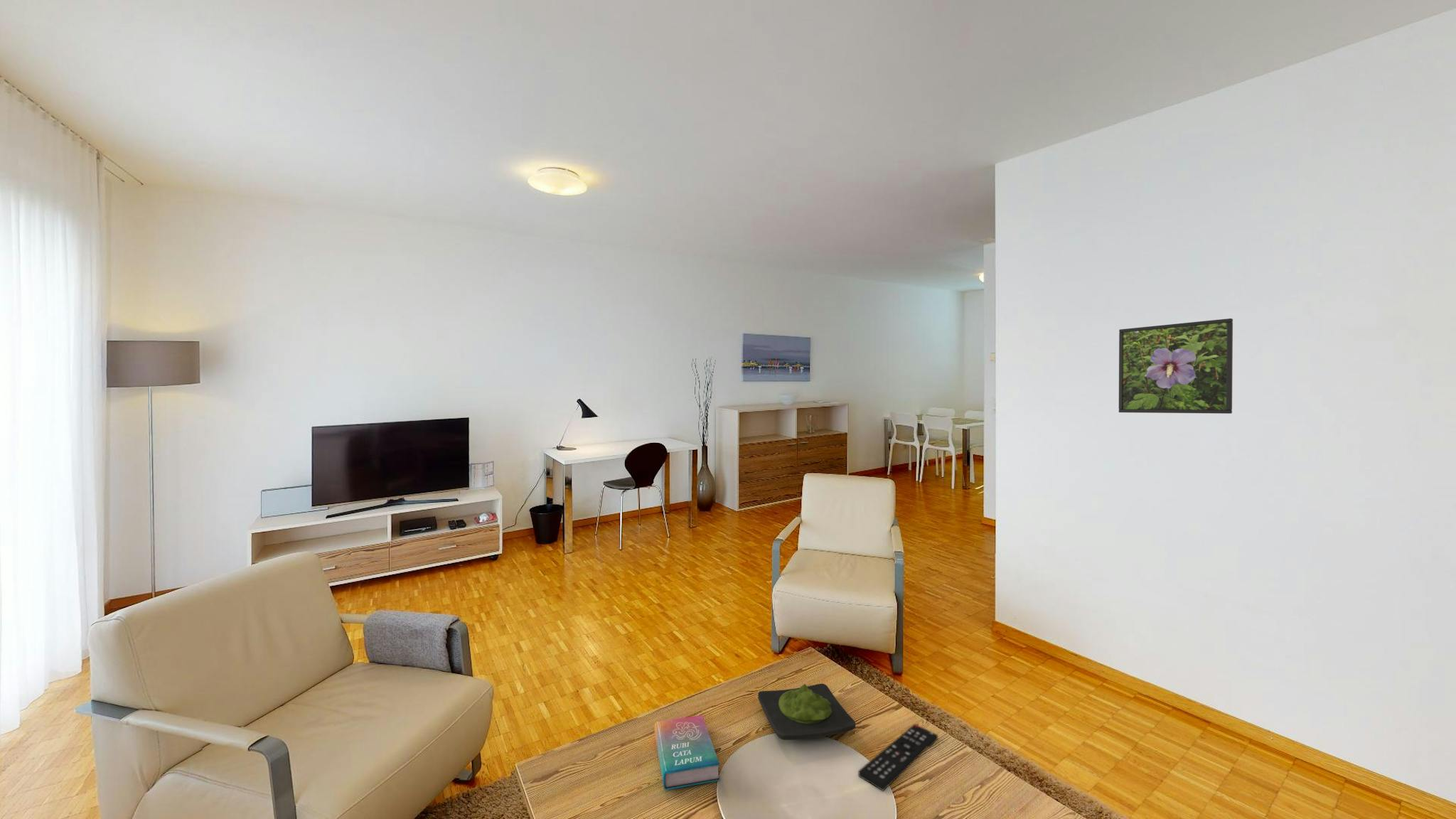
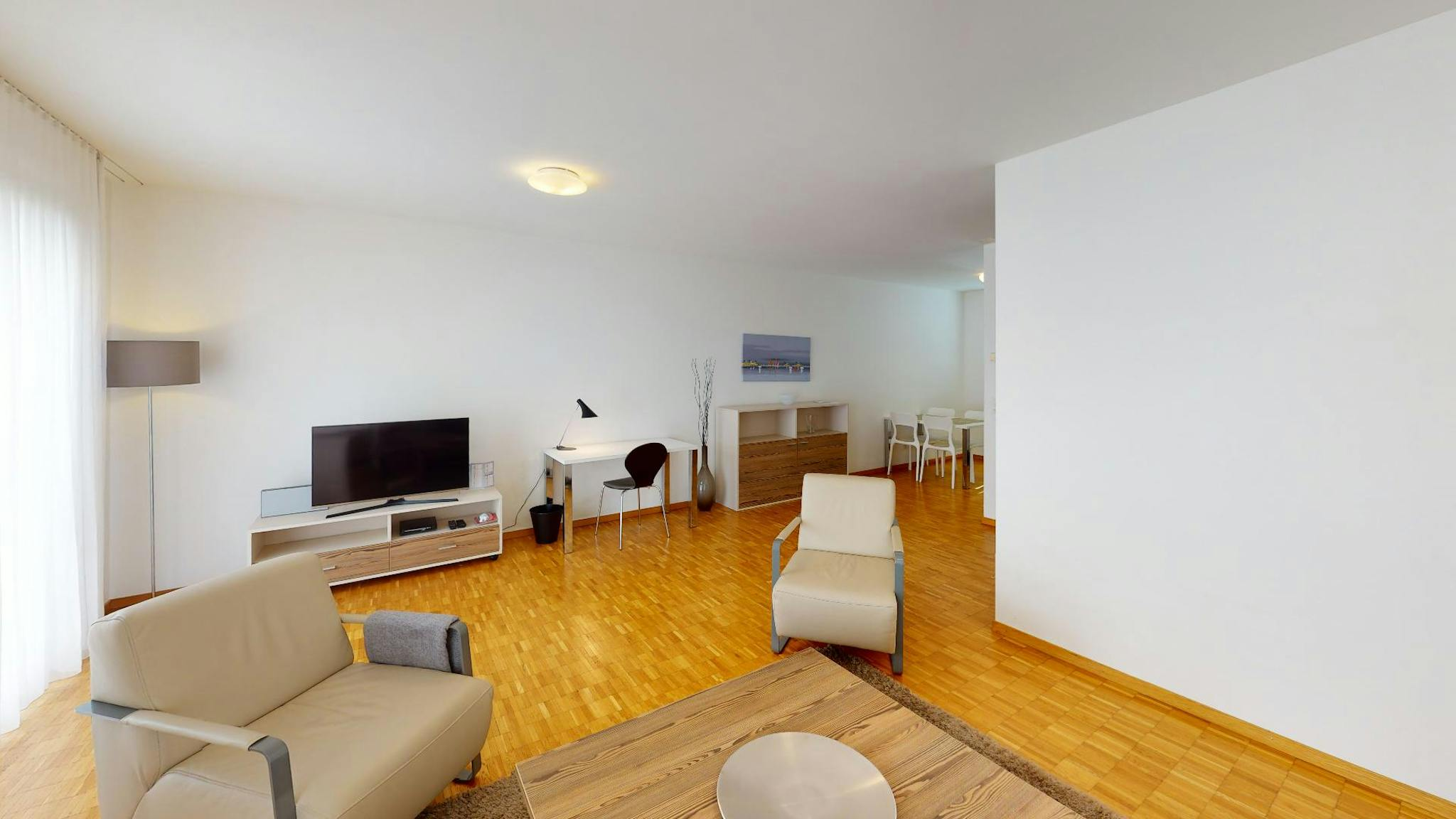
- book [654,714,720,791]
- remote control [858,723,938,791]
- wasabi [757,683,856,741]
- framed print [1118,318,1233,414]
